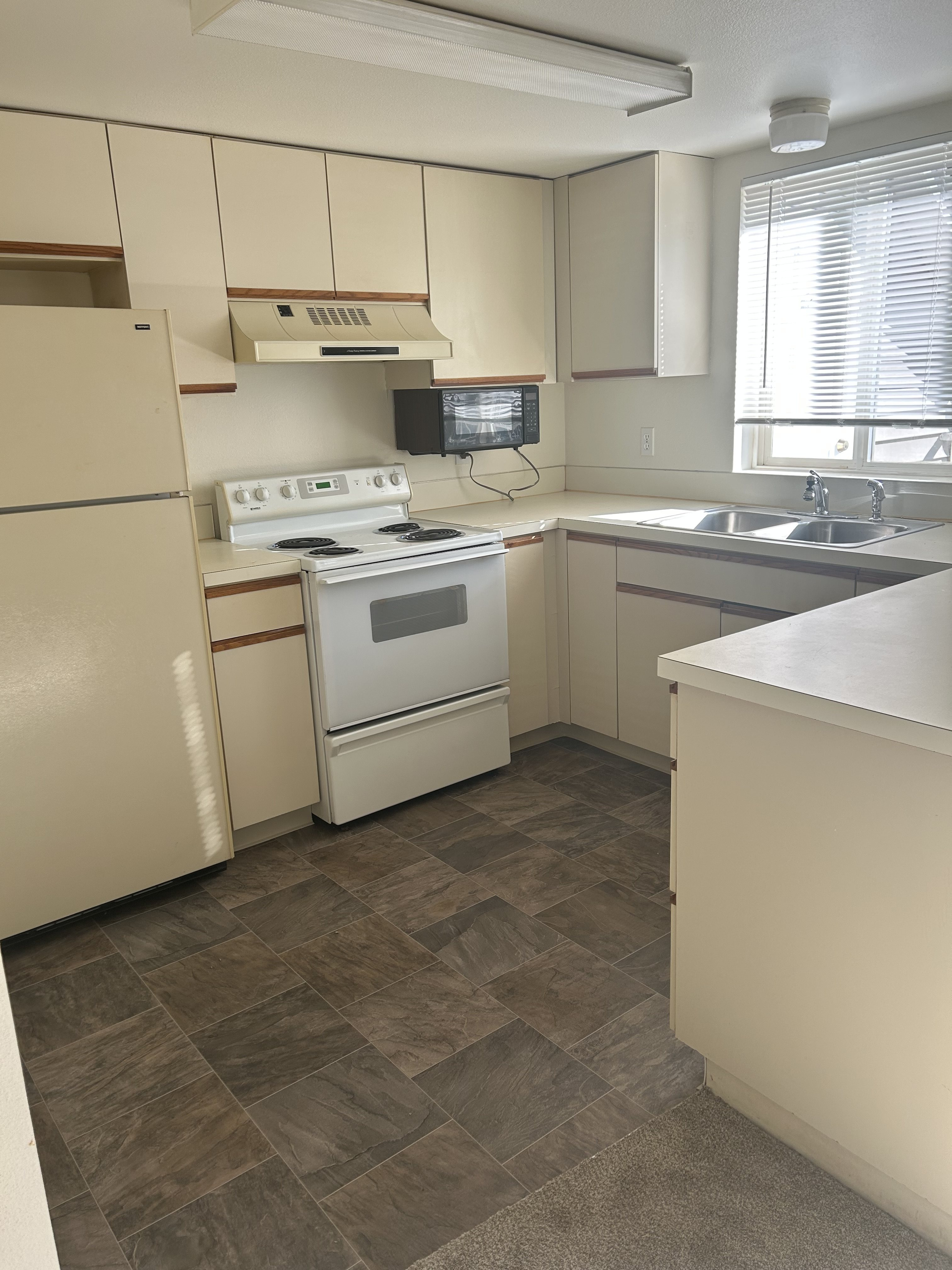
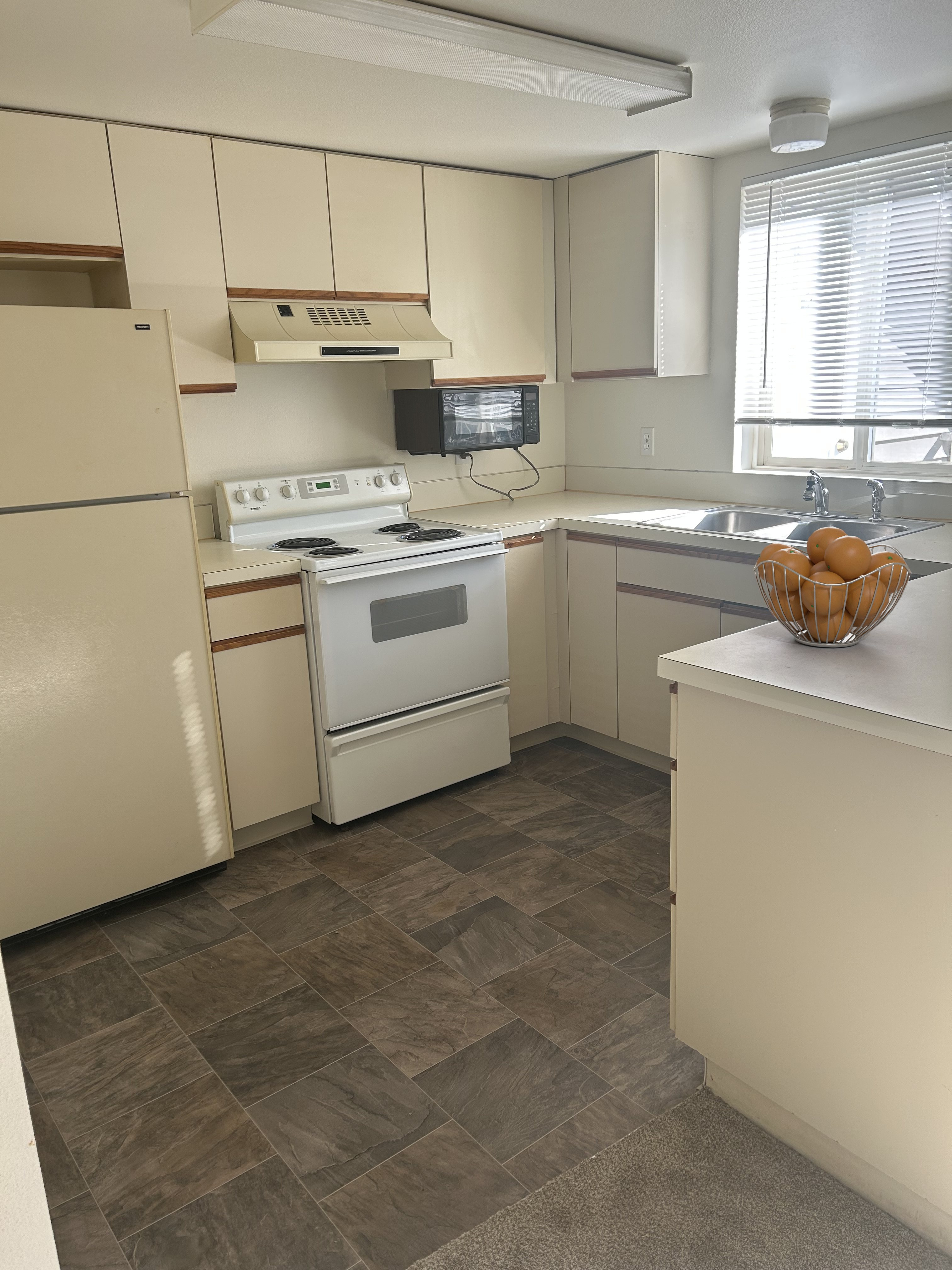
+ fruit basket [753,526,912,648]
